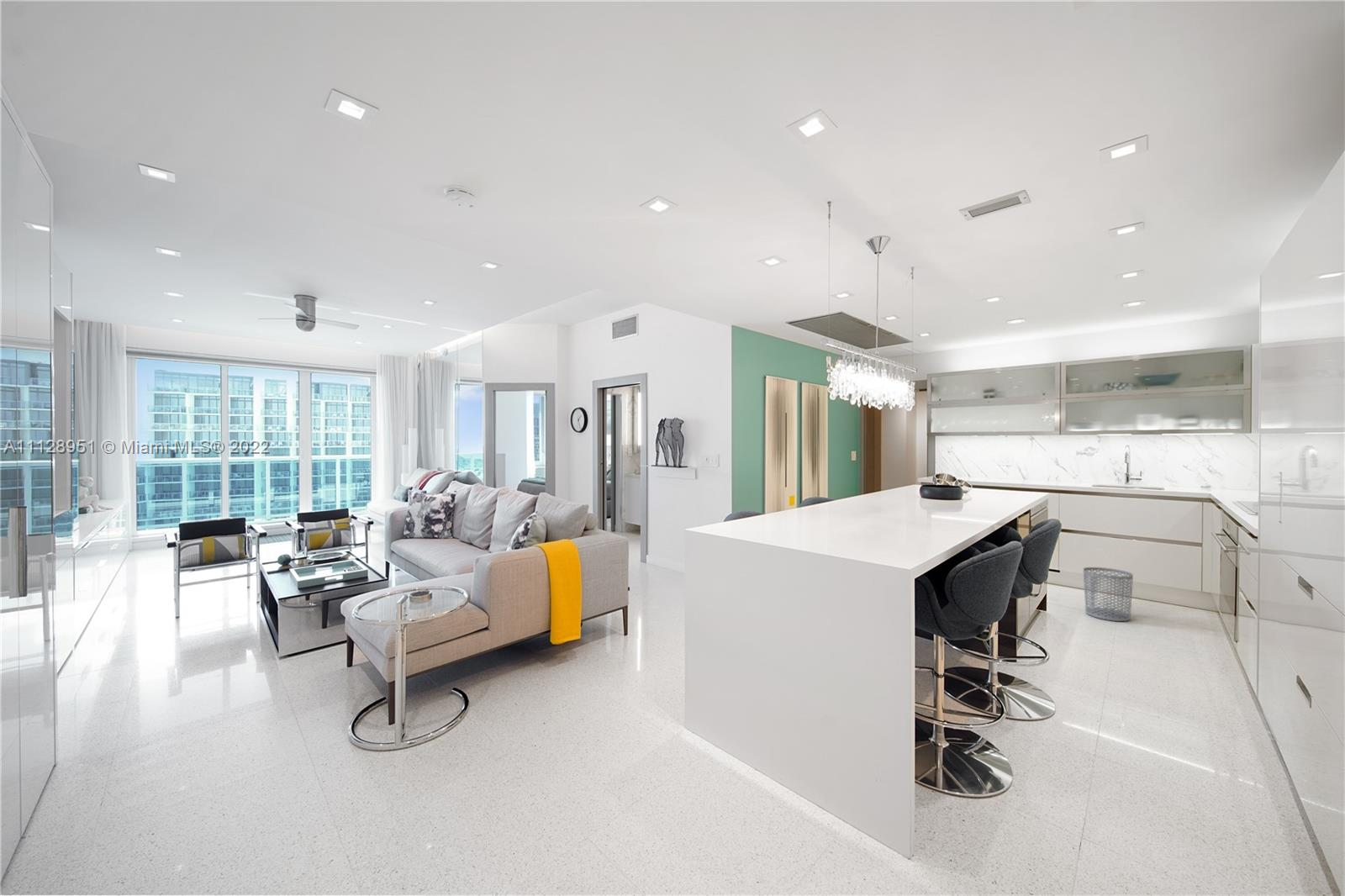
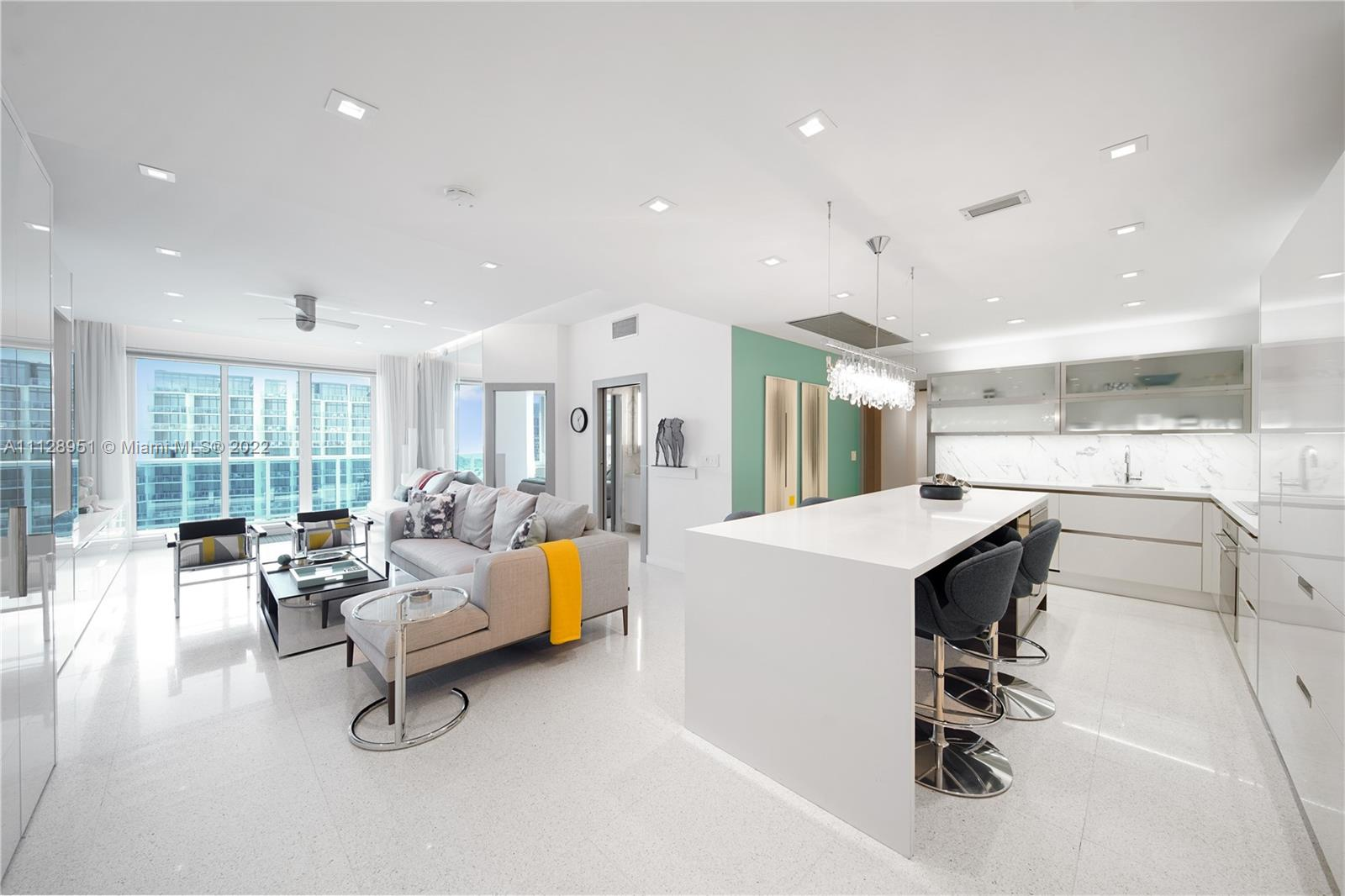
- waste bin [1083,567,1134,622]
